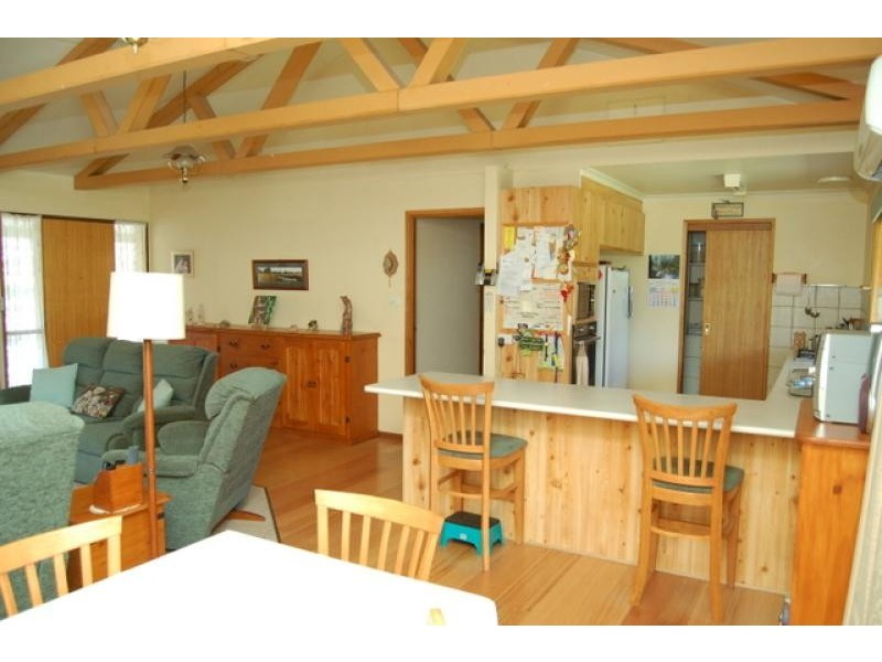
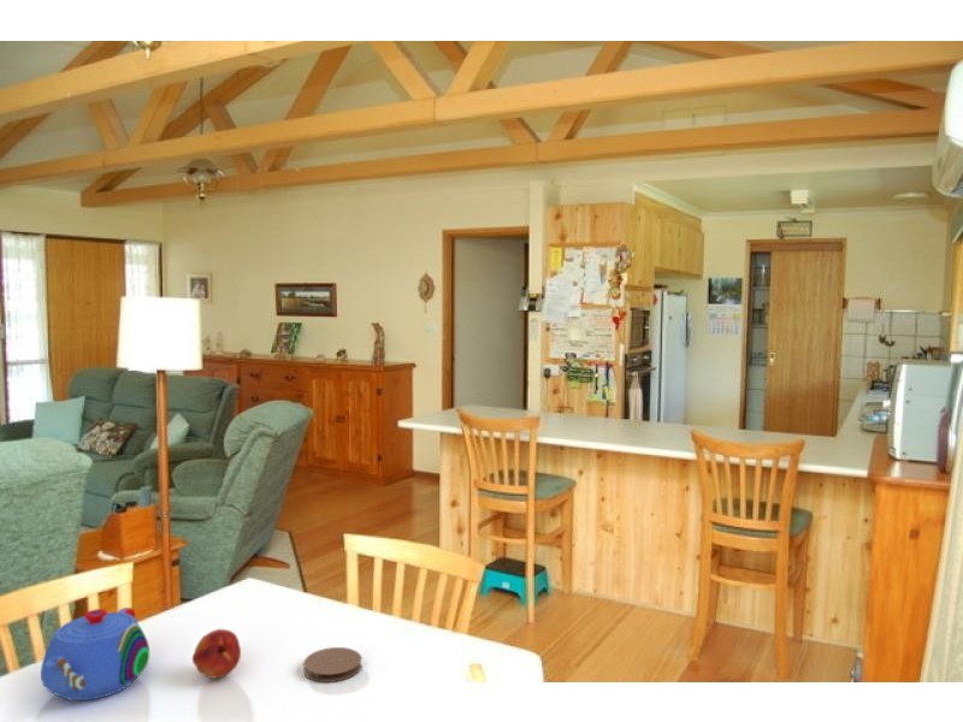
+ coaster [302,646,362,683]
+ fruit [191,628,242,679]
+ teapot [40,606,150,702]
